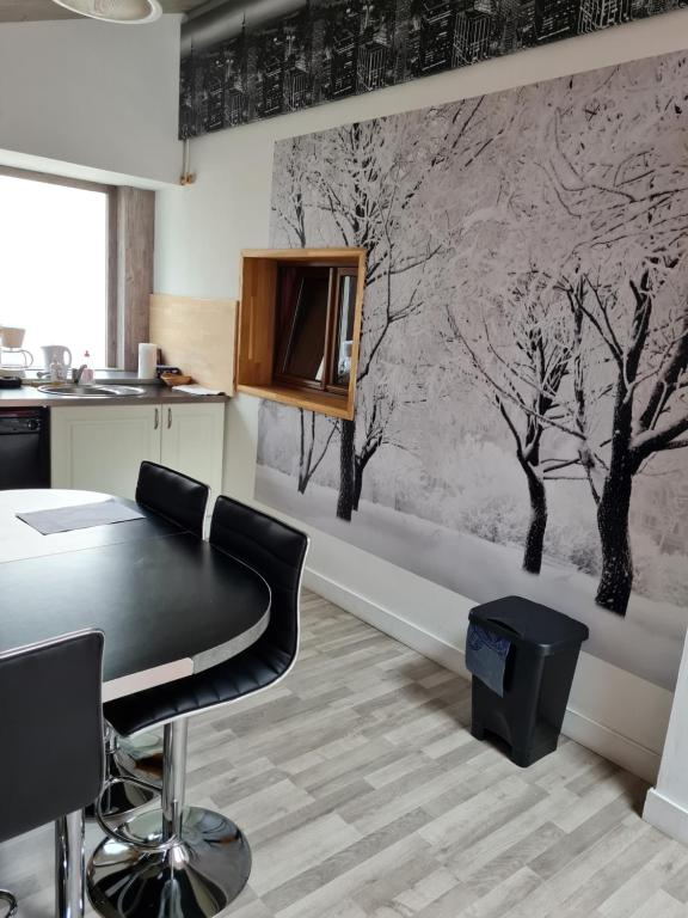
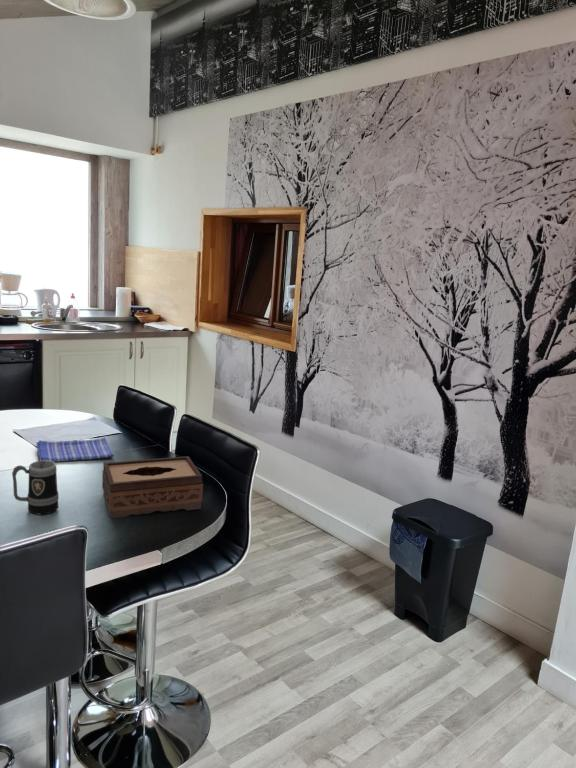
+ dish towel [35,437,114,463]
+ tissue box [101,455,204,519]
+ mug [11,460,60,515]
